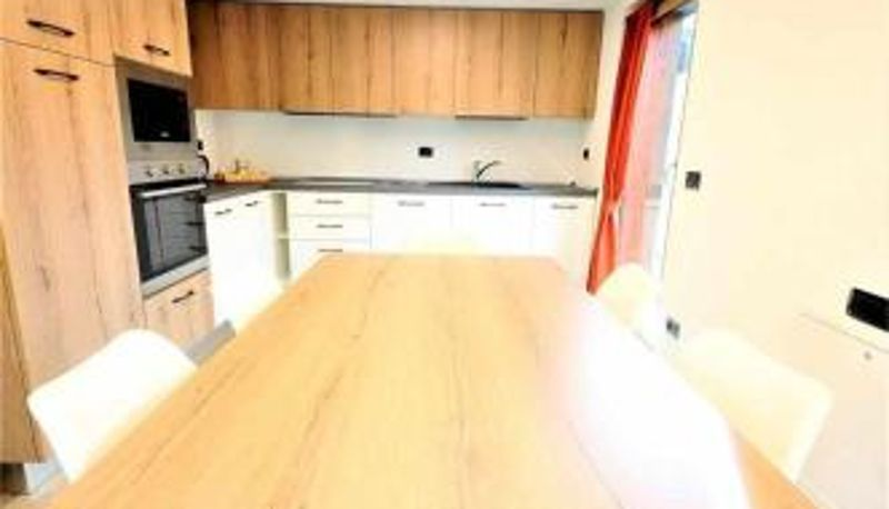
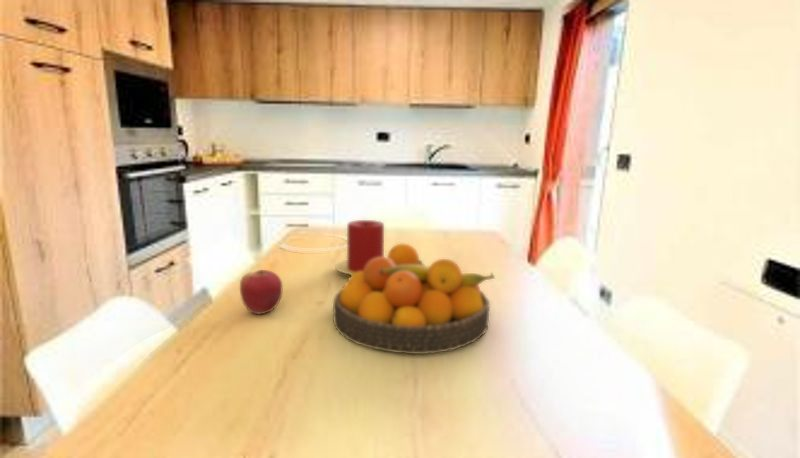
+ candle [334,219,385,276]
+ apple [239,269,283,315]
+ plate [280,233,347,252]
+ fruit bowl [332,243,496,355]
